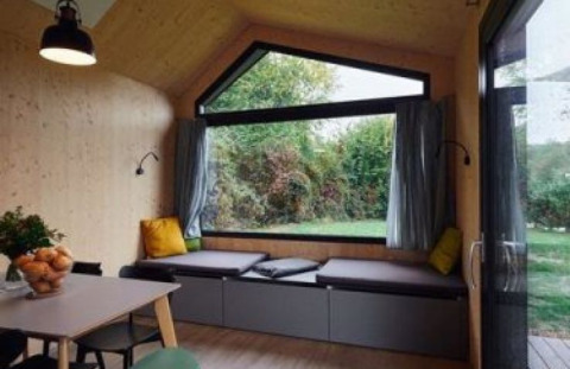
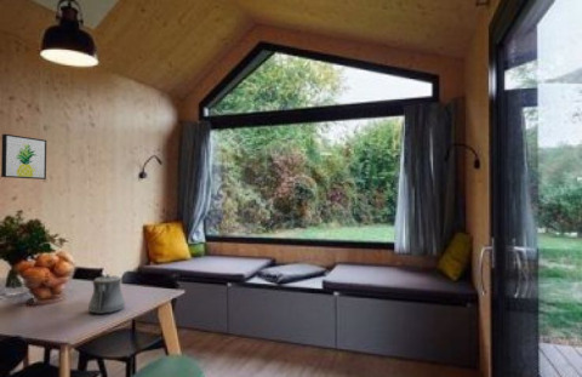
+ wall art [0,133,47,181]
+ teapot [87,274,126,315]
